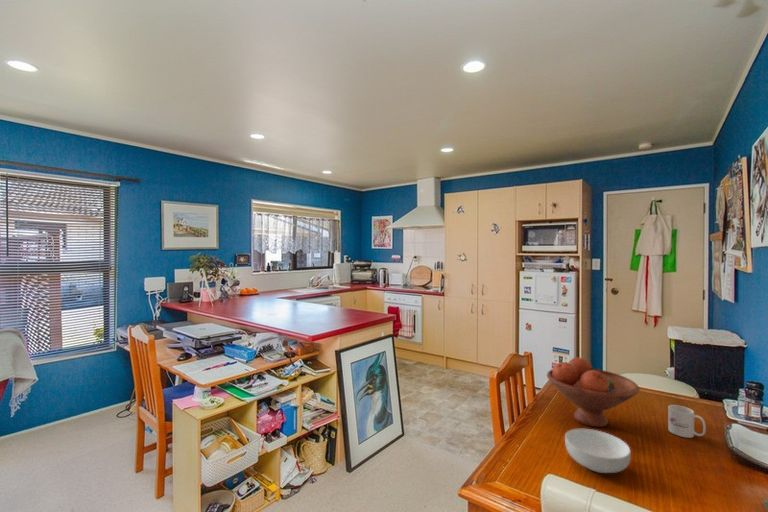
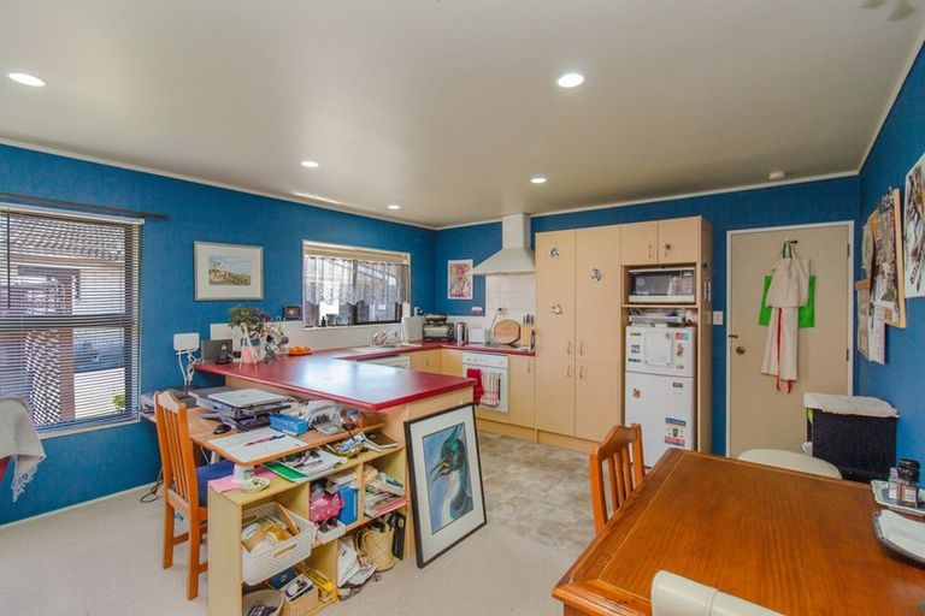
- cereal bowl [564,428,632,474]
- mug [667,404,707,439]
- fruit bowl [546,356,640,428]
